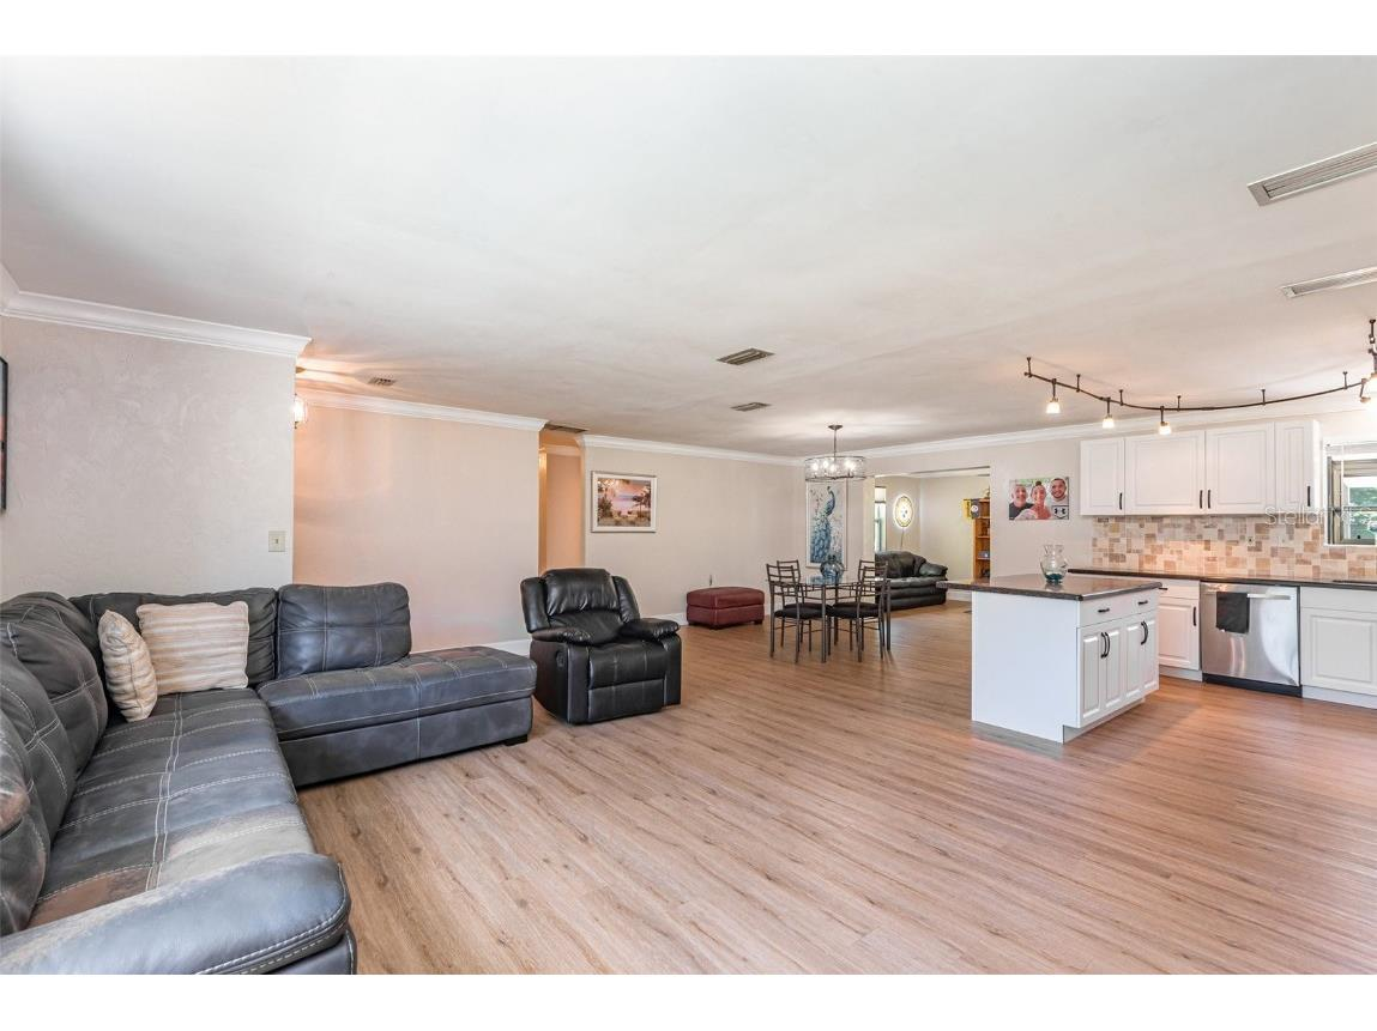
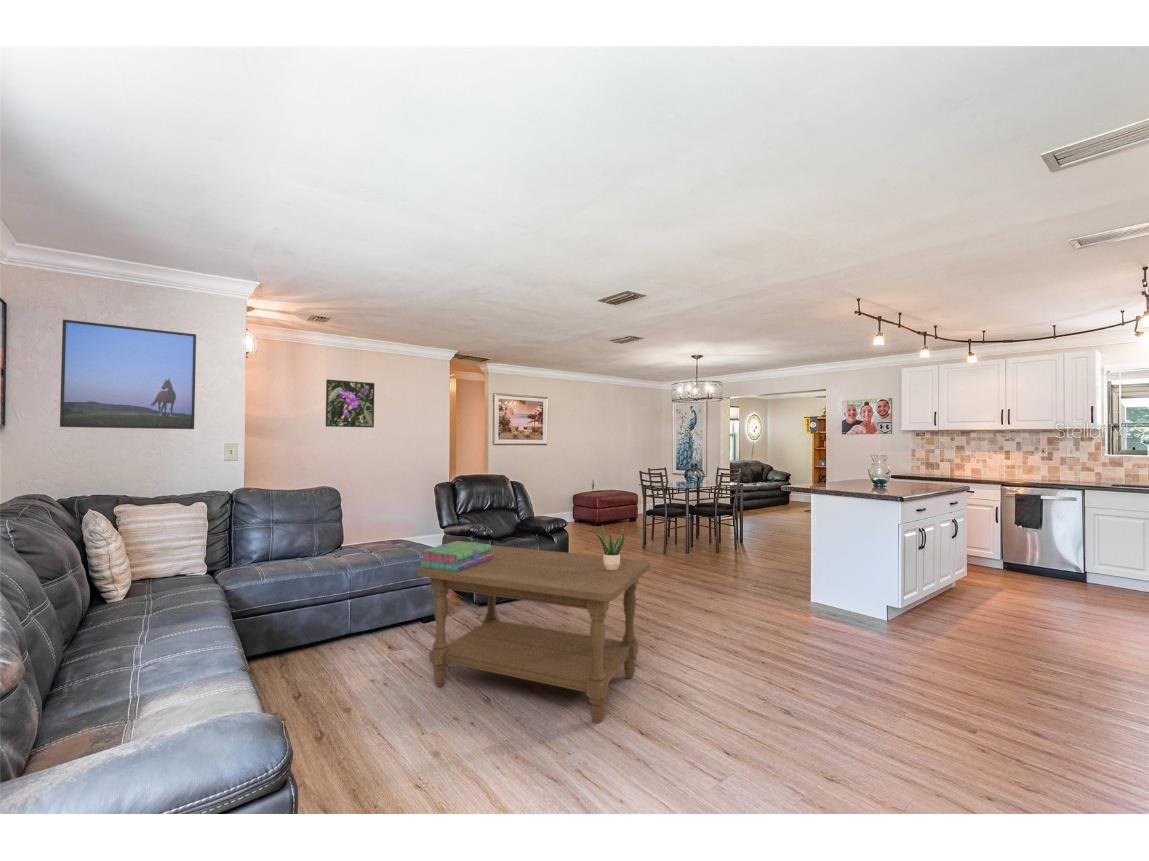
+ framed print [59,318,197,430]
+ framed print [325,378,375,428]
+ coffee table [416,544,651,725]
+ stack of books [418,540,493,572]
+ potted plant [592,524,625,570]
